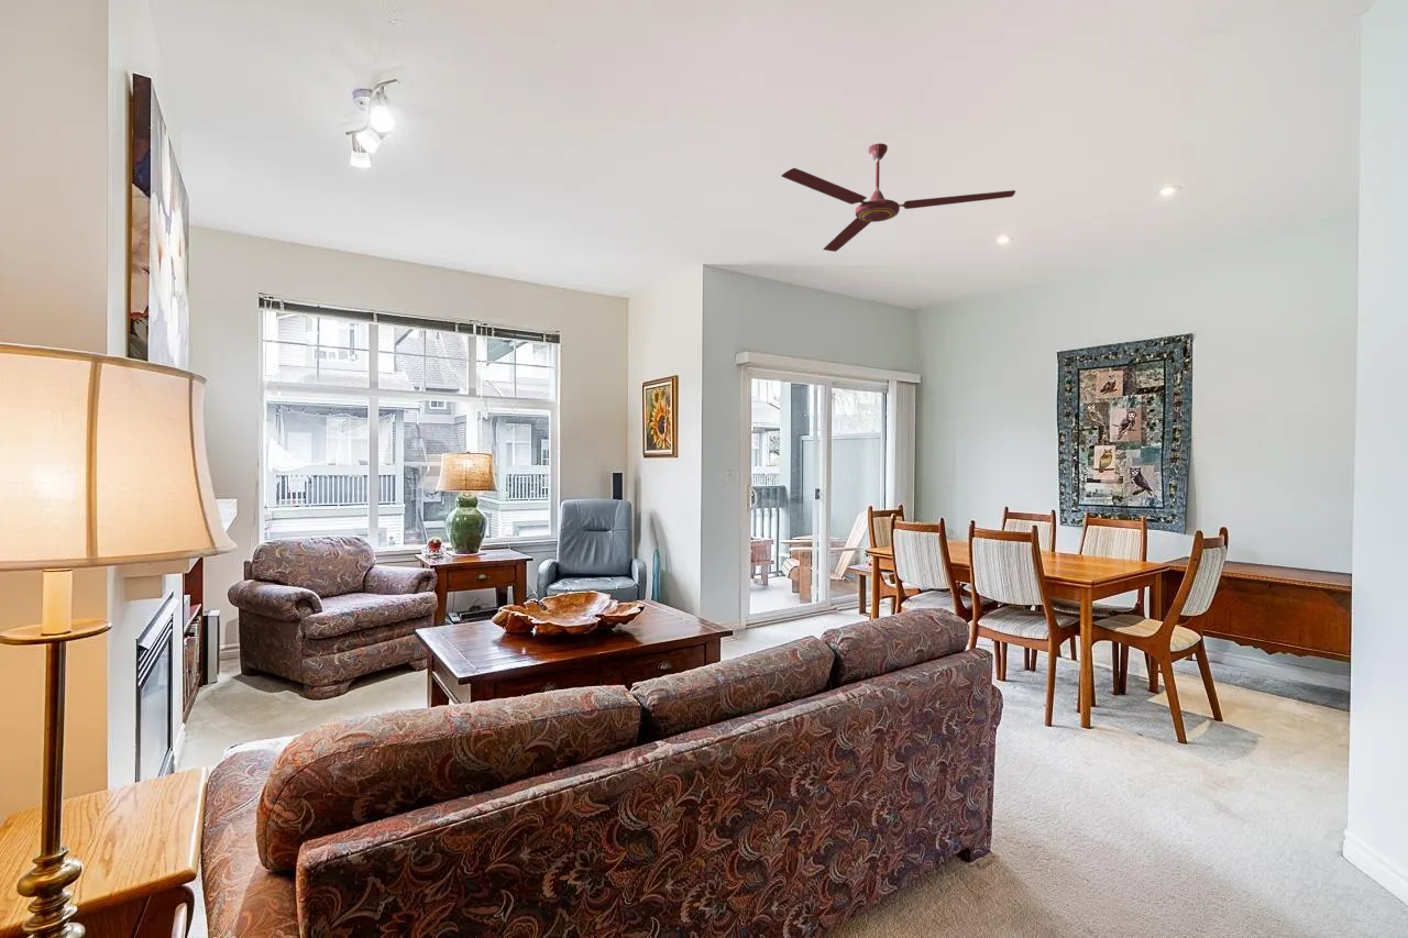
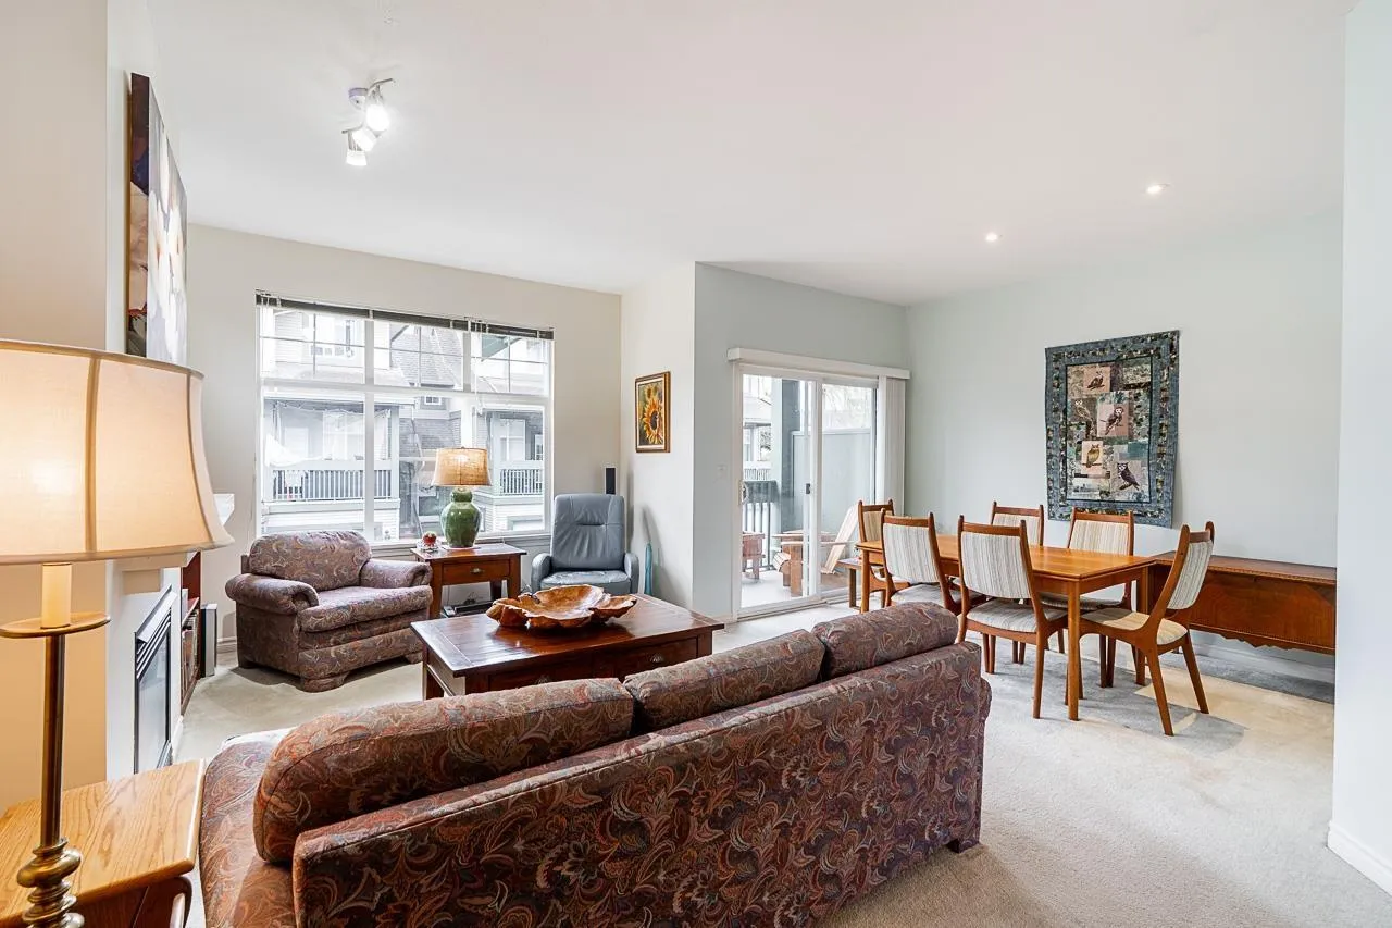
- ceiling fan [781,142,1016,253]
